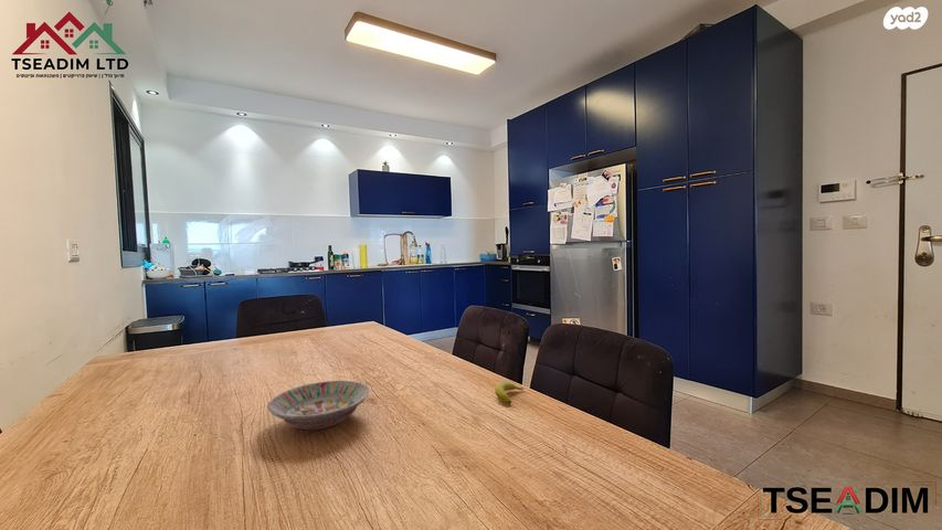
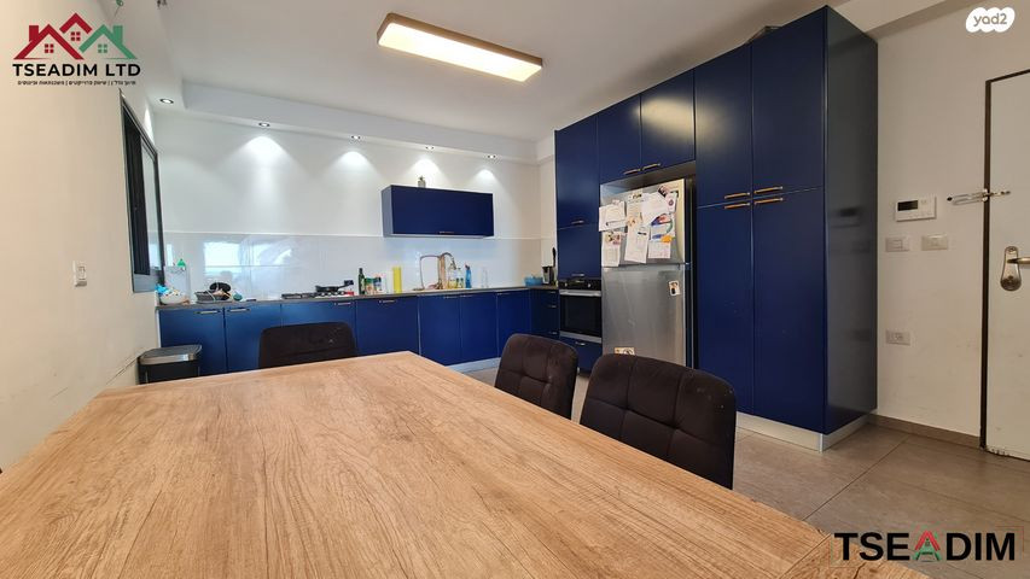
- bowl [266,380,371,431]
- banana [494,381,525,405]
